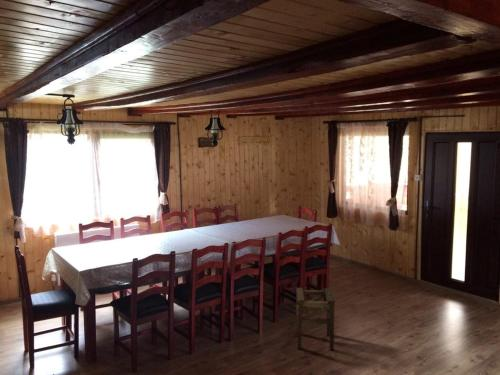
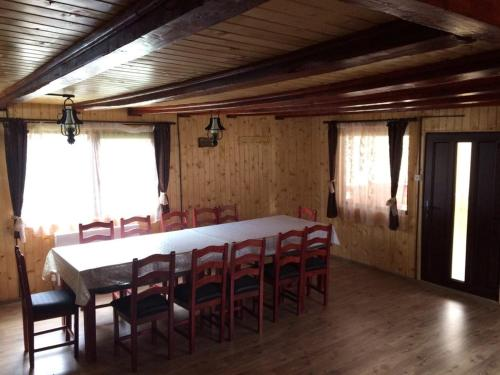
- stool [295,287,336,351]
